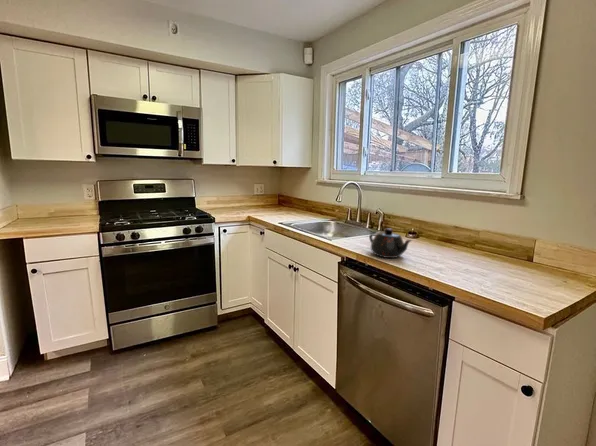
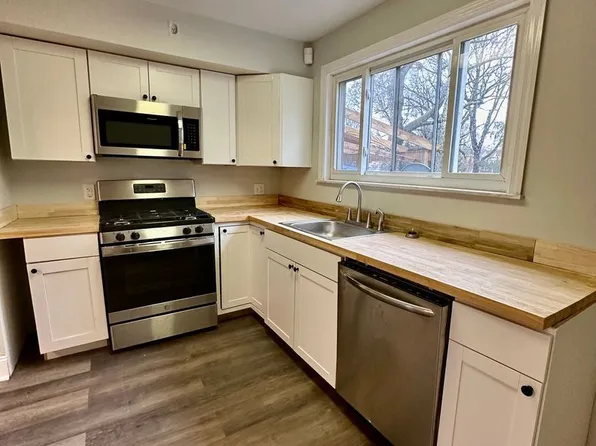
- teapot [368,227,413,259]
